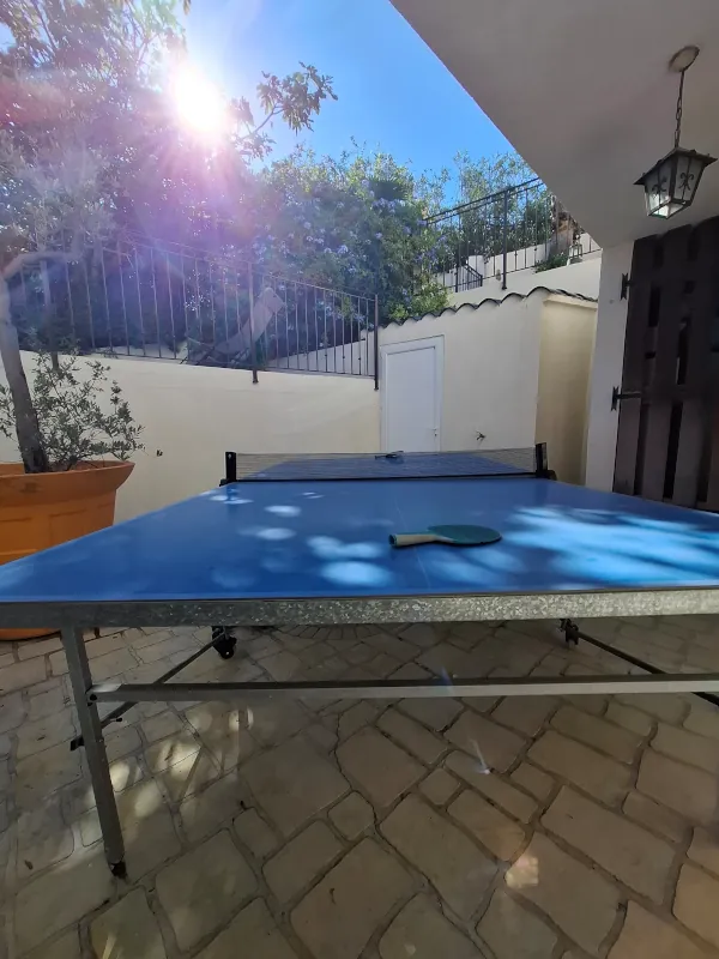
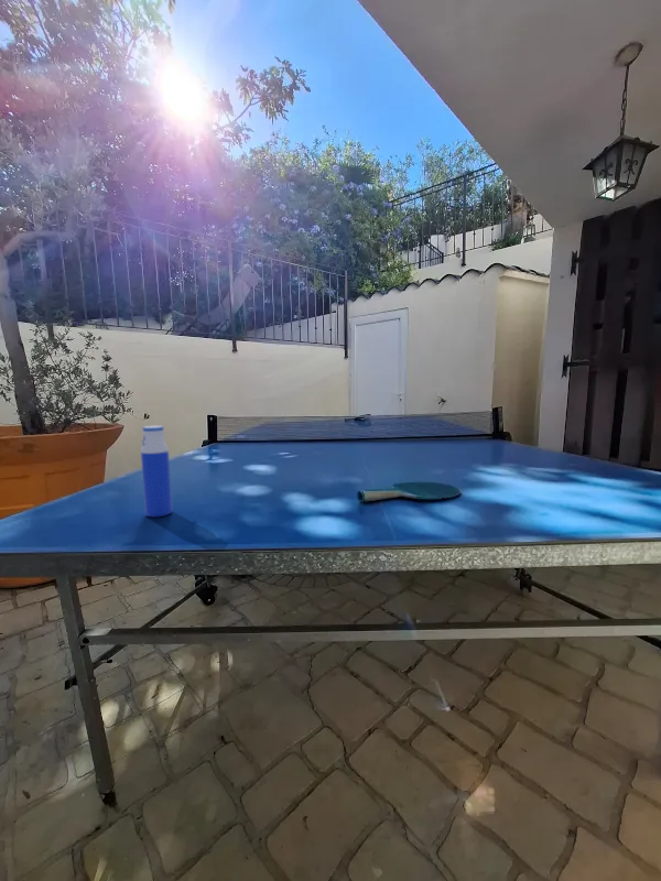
+ water bottle [140,425,173,519]
